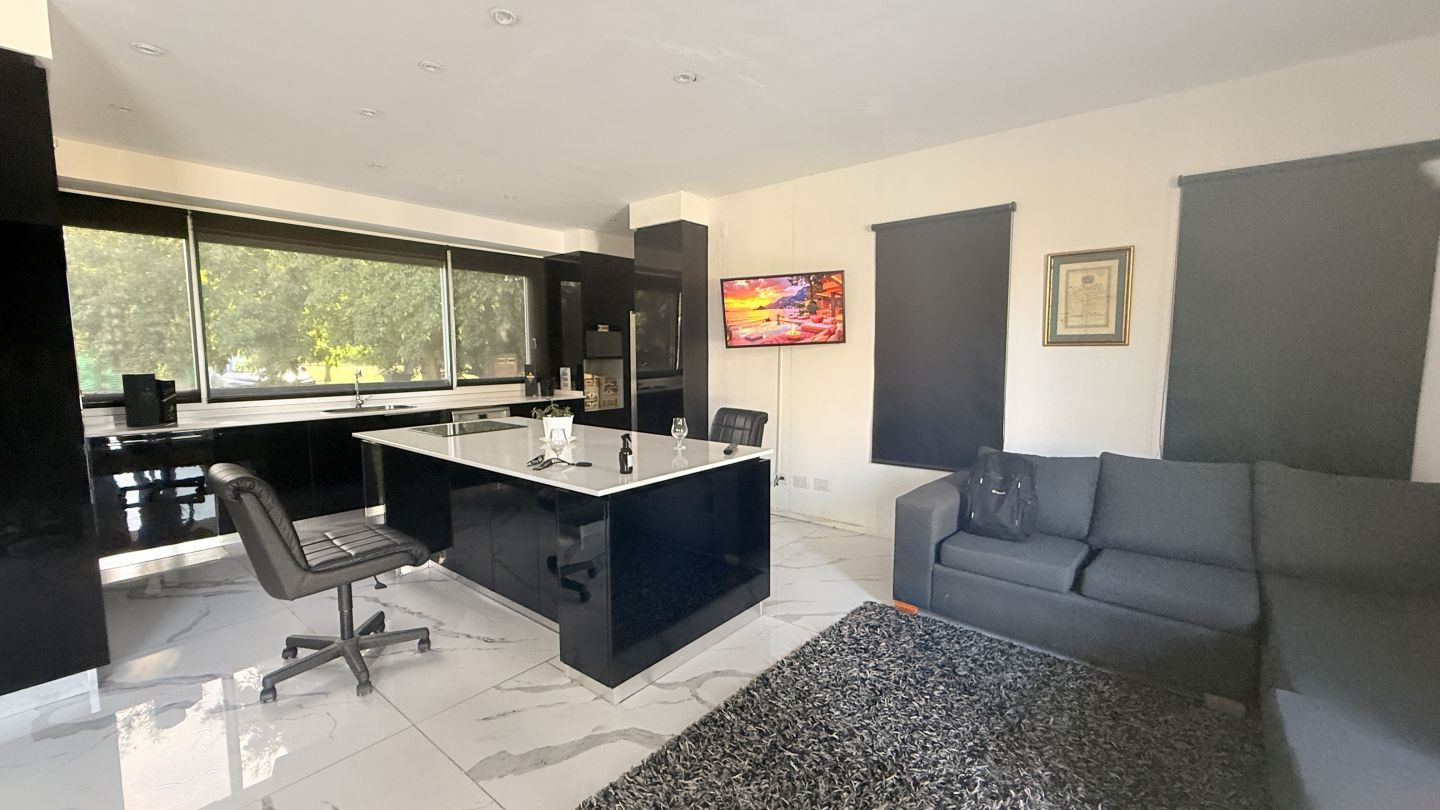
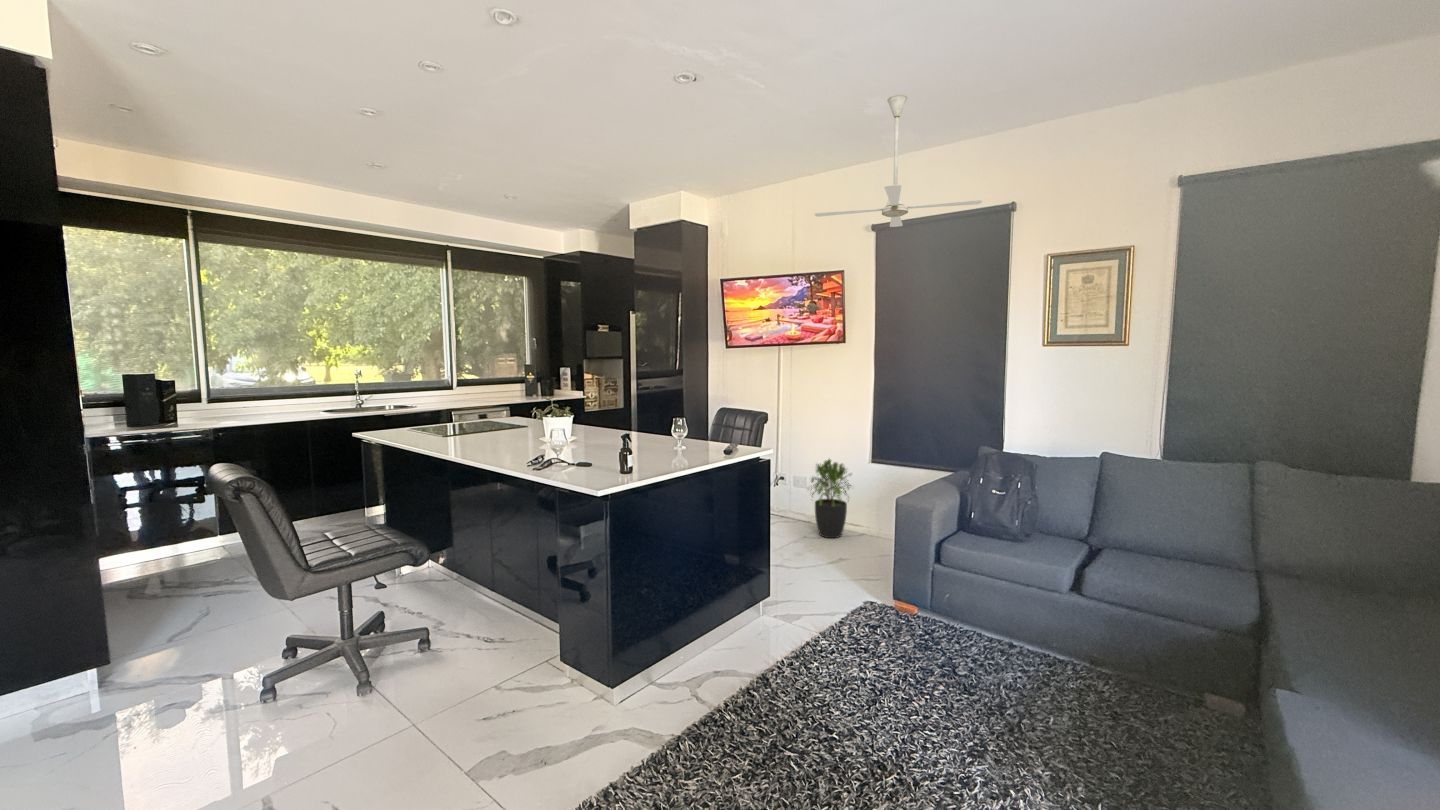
+ potted plant [805,457,854,539]
+ ceiling fan [814,93,983,228]
